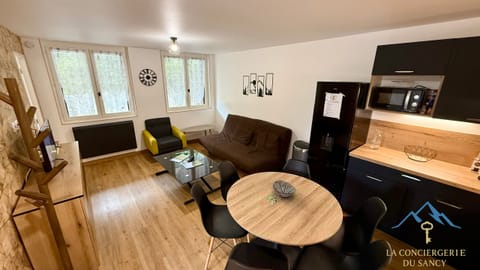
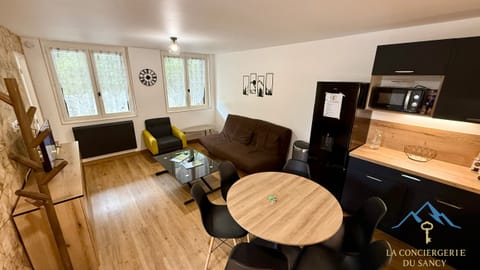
- decorative bowl [272,179,297,198]
